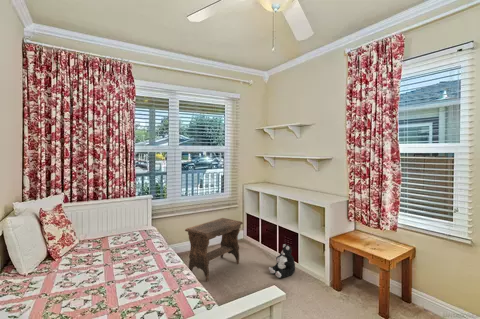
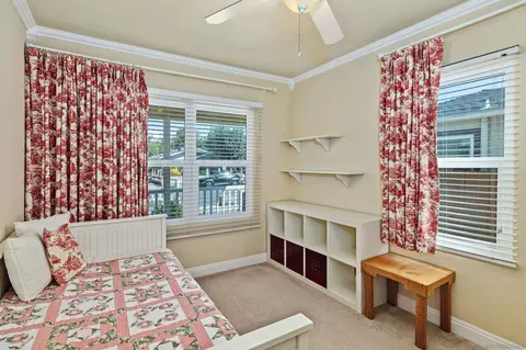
- footstool [184,217,244,282]
- plush toy [268,243,296,279]
